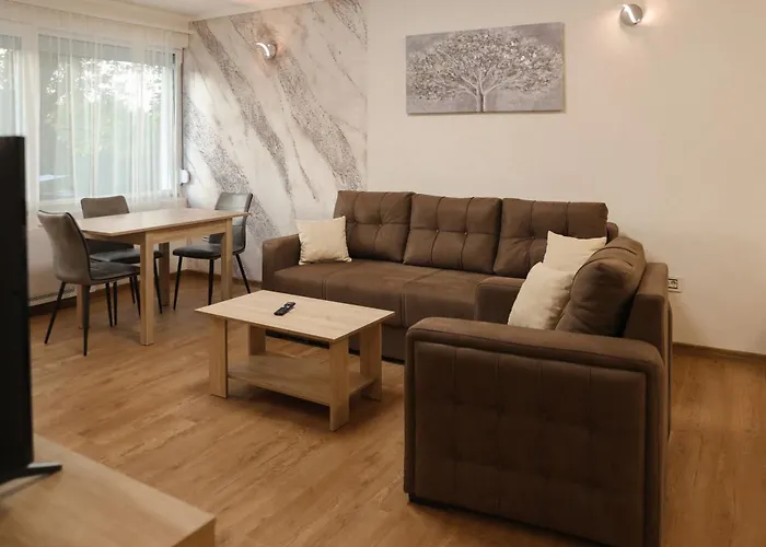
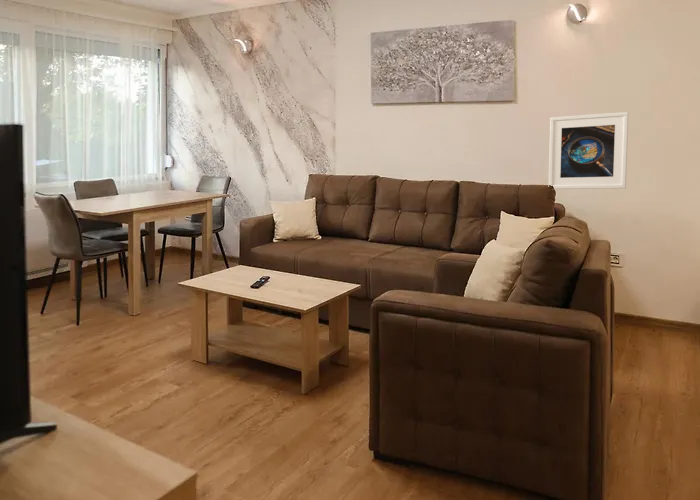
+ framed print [548,111,629,190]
